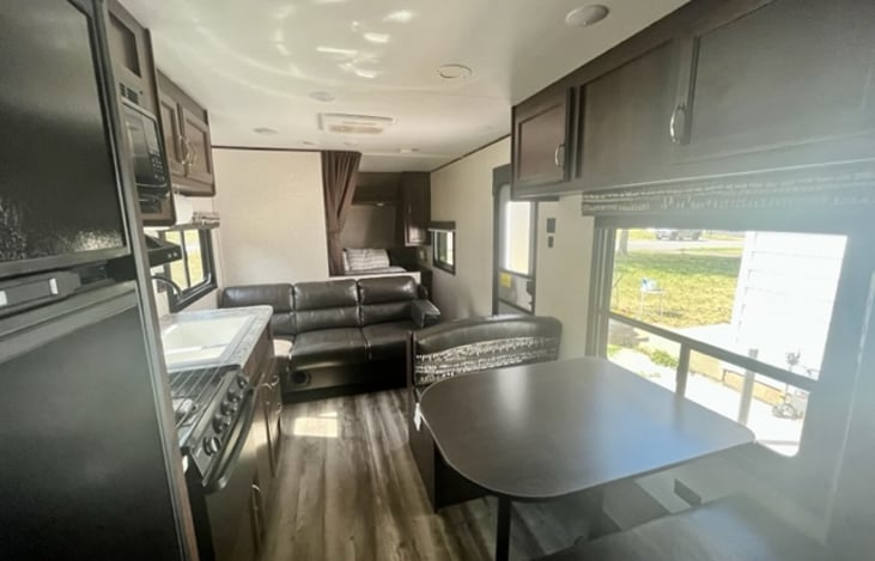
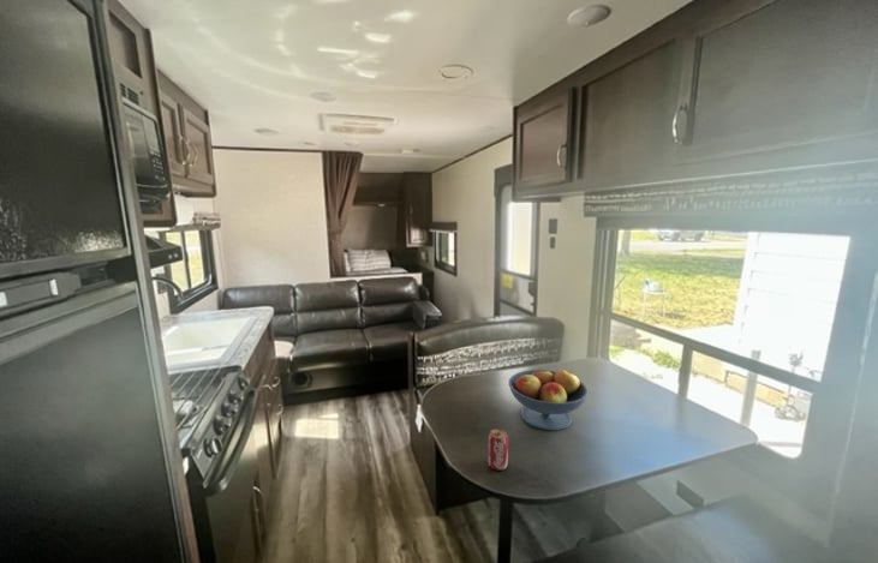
+ fruit bowl [507,367,590,432]
+ beverage can [488,427,509,472]
